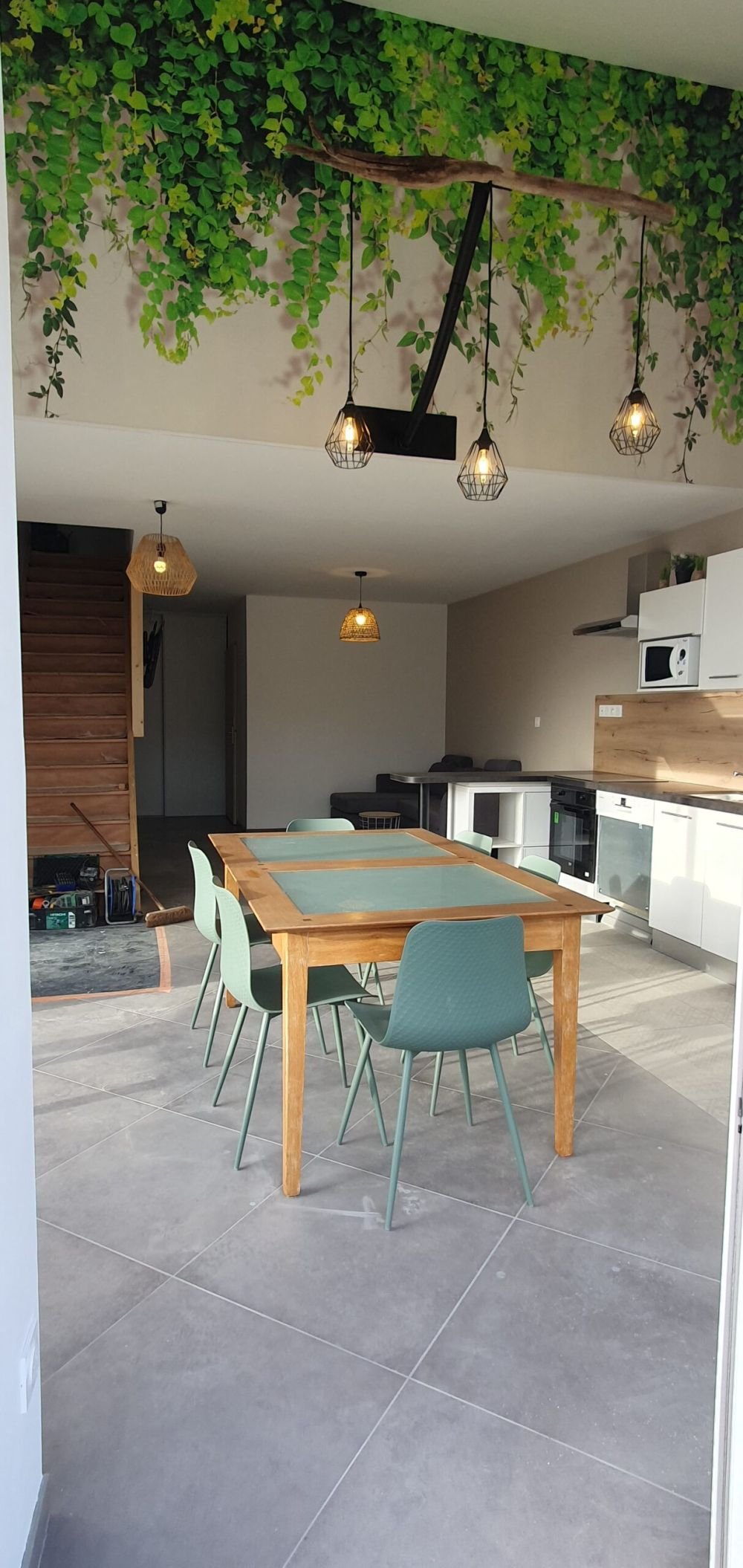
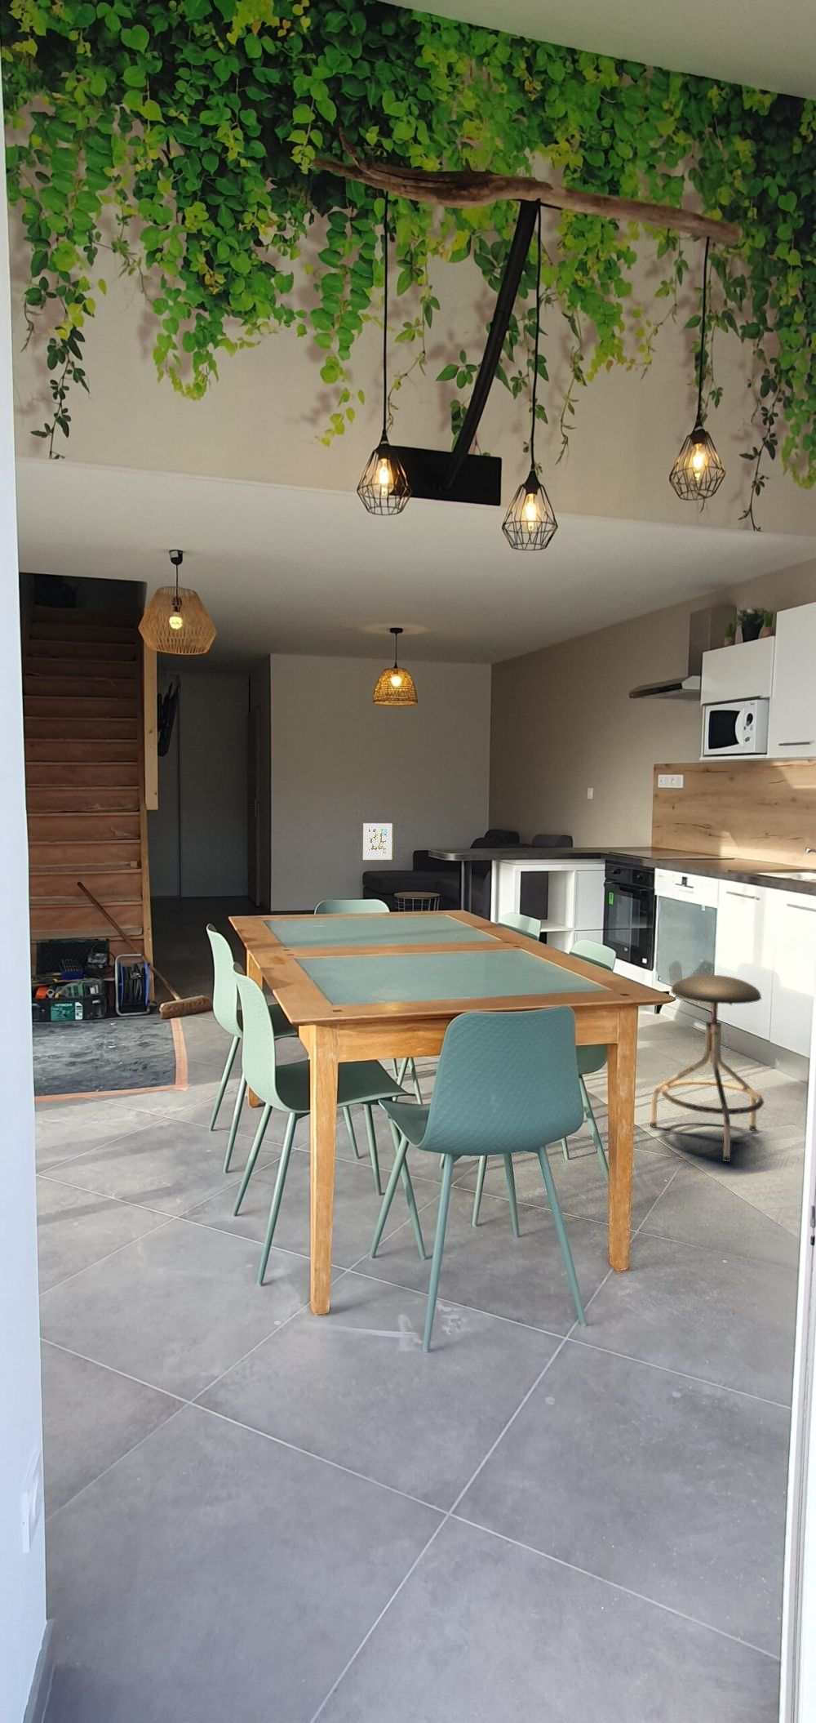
+ stool [649,975,765,1163]
+ wall art [362,822,393,860]
